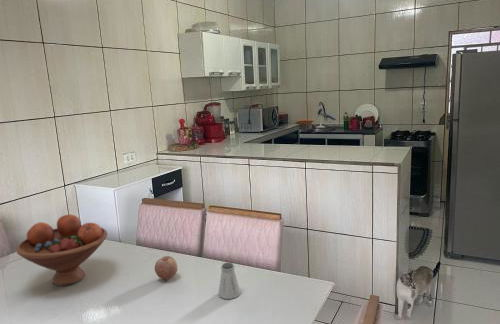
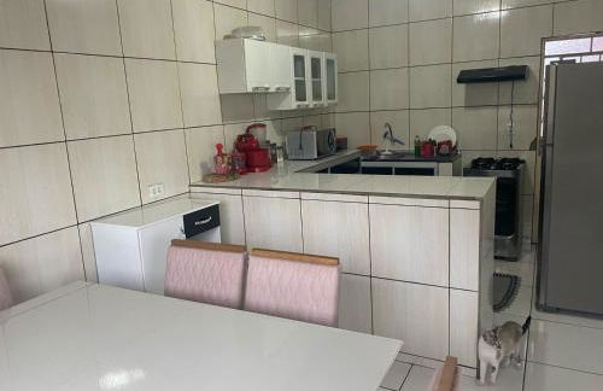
- fruit bowl [16,213,108,287]
- fruit [154,255,179,281]
- saltshaker [217,261,241,300]
